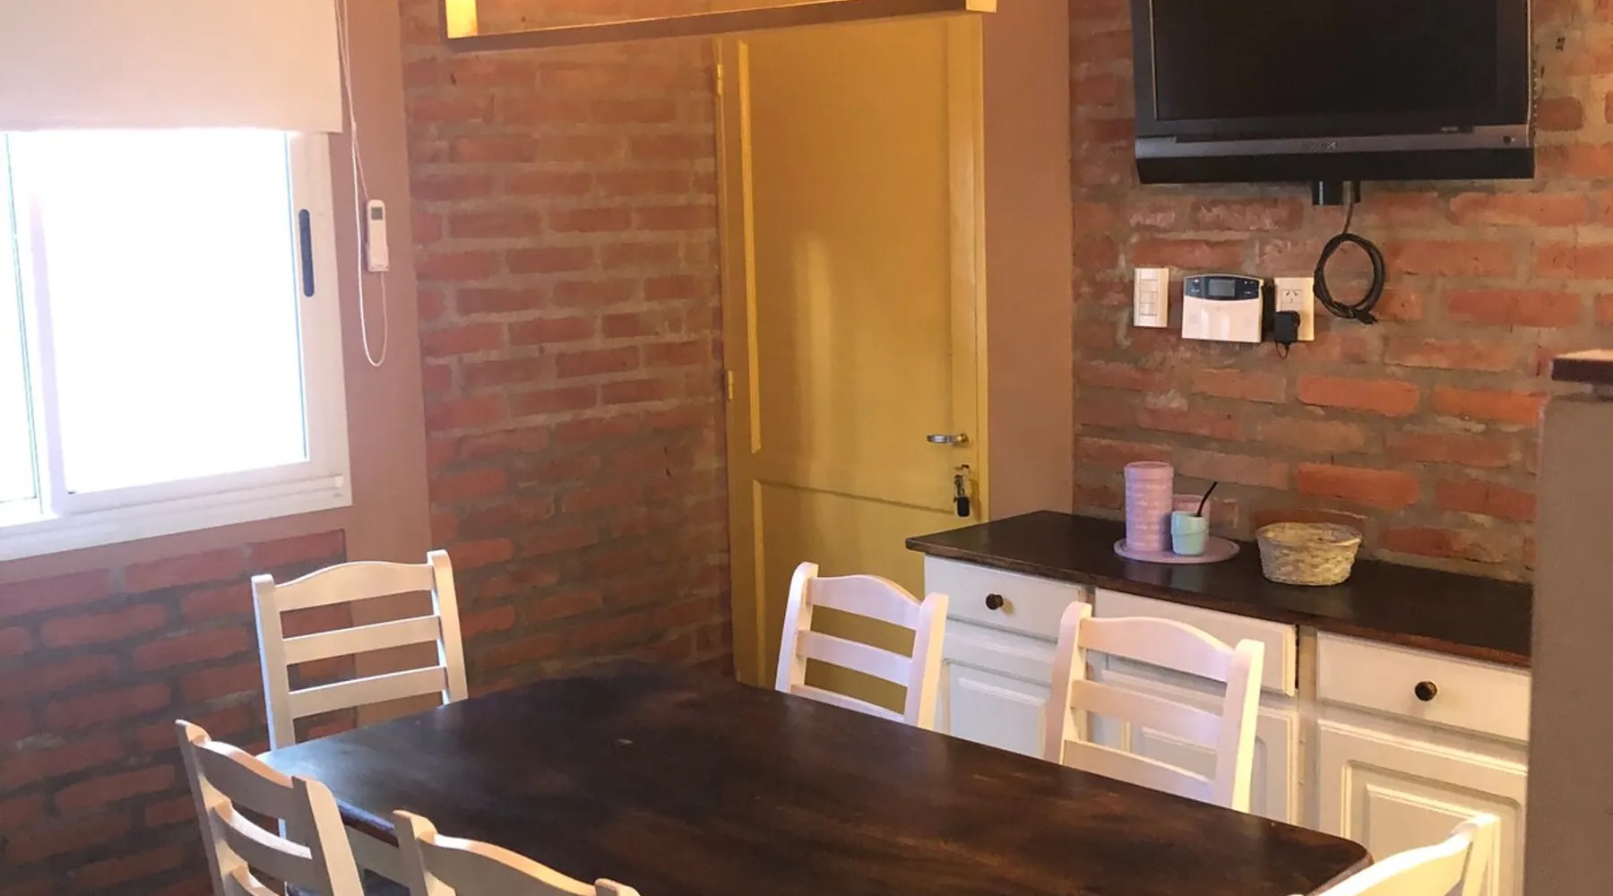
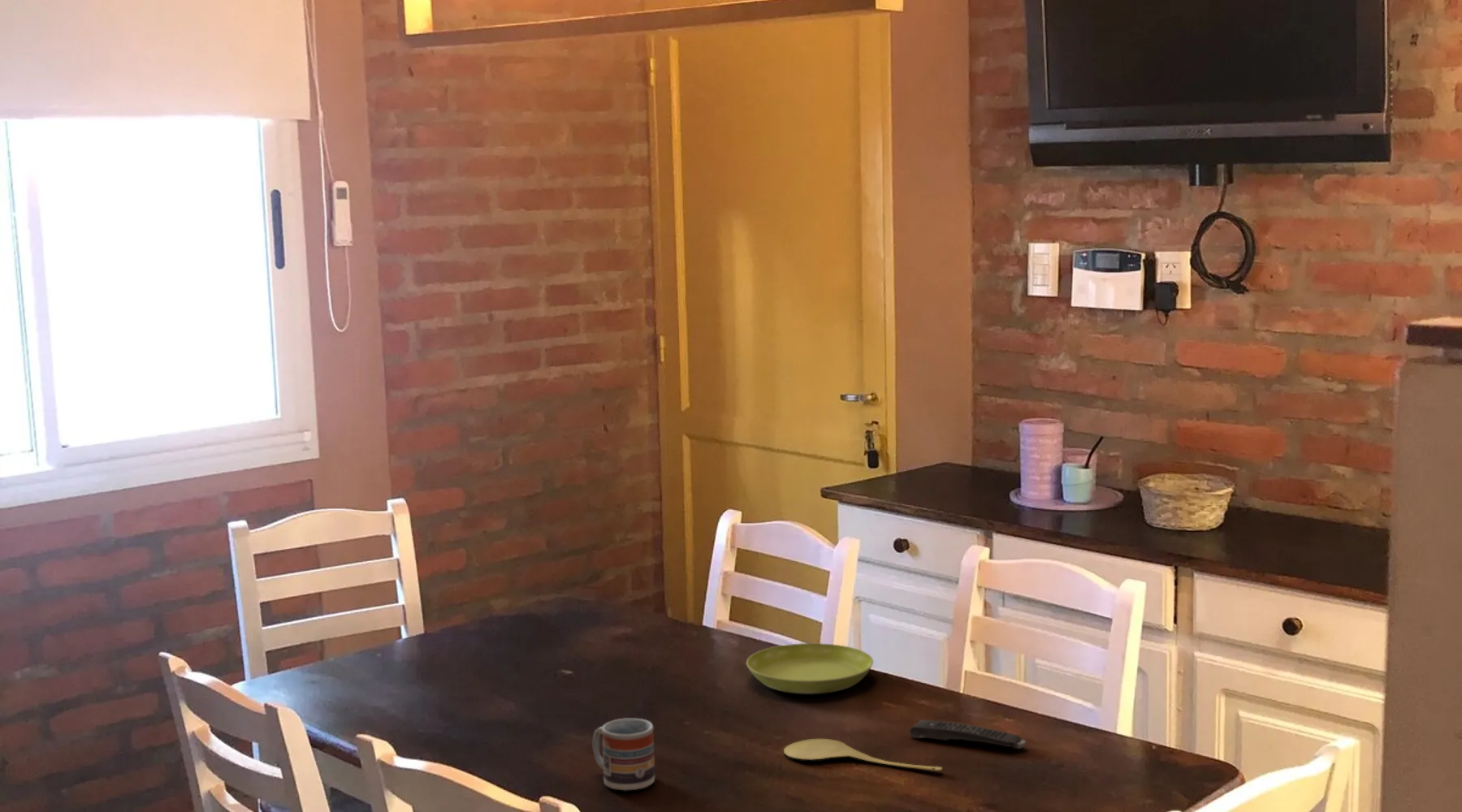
+ spoon [783,738,943,771]
+ cup [592,718,655,792]
+ remote control [909,719,1027,749]
+ saucer [746,642,874,695]
